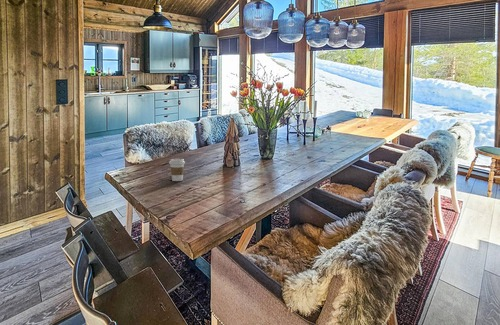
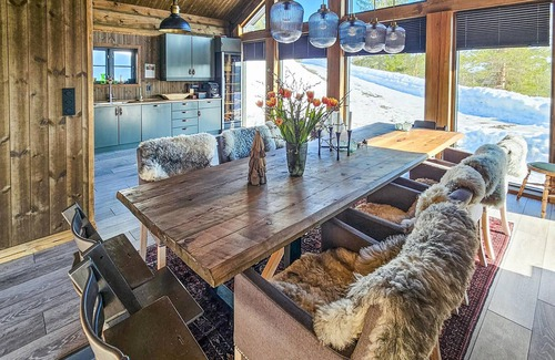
- coffee cup [168,158,186,182]
